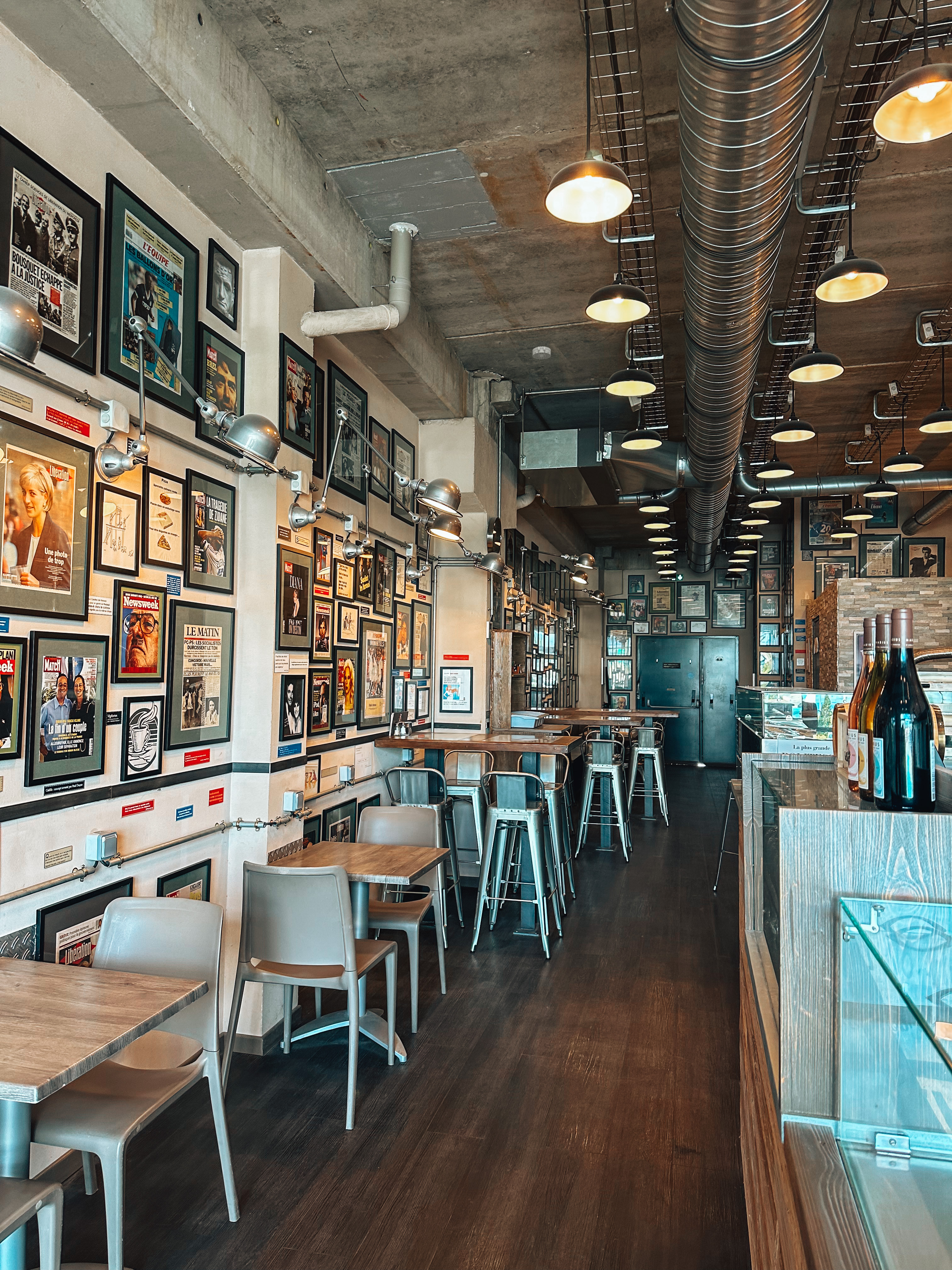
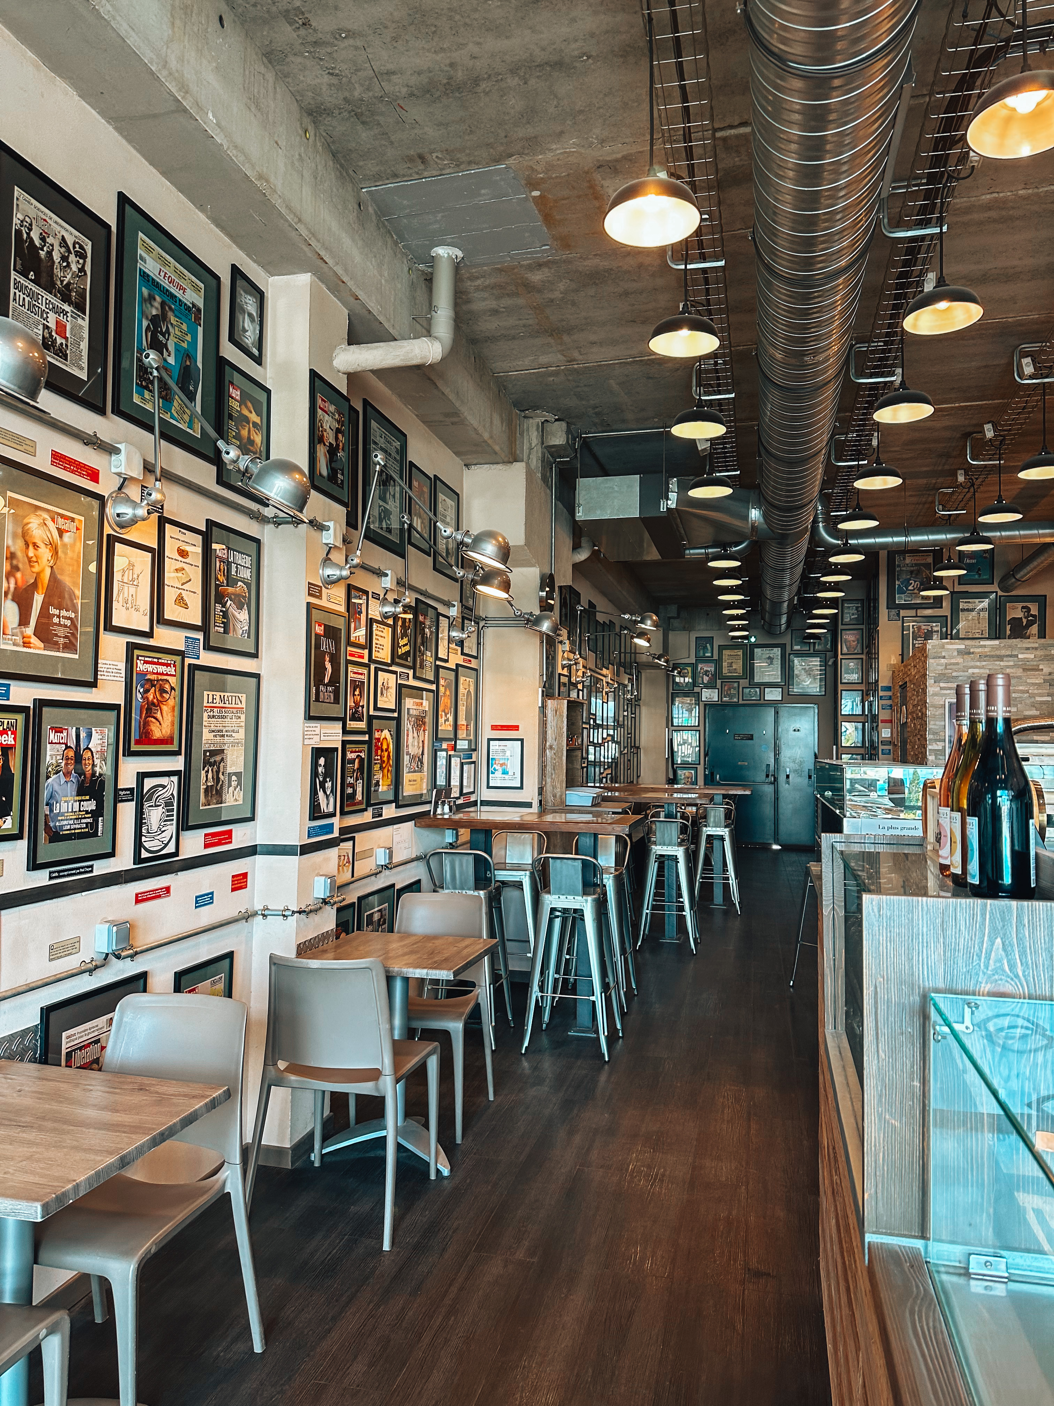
- smoke detector [532,346,551,359]
